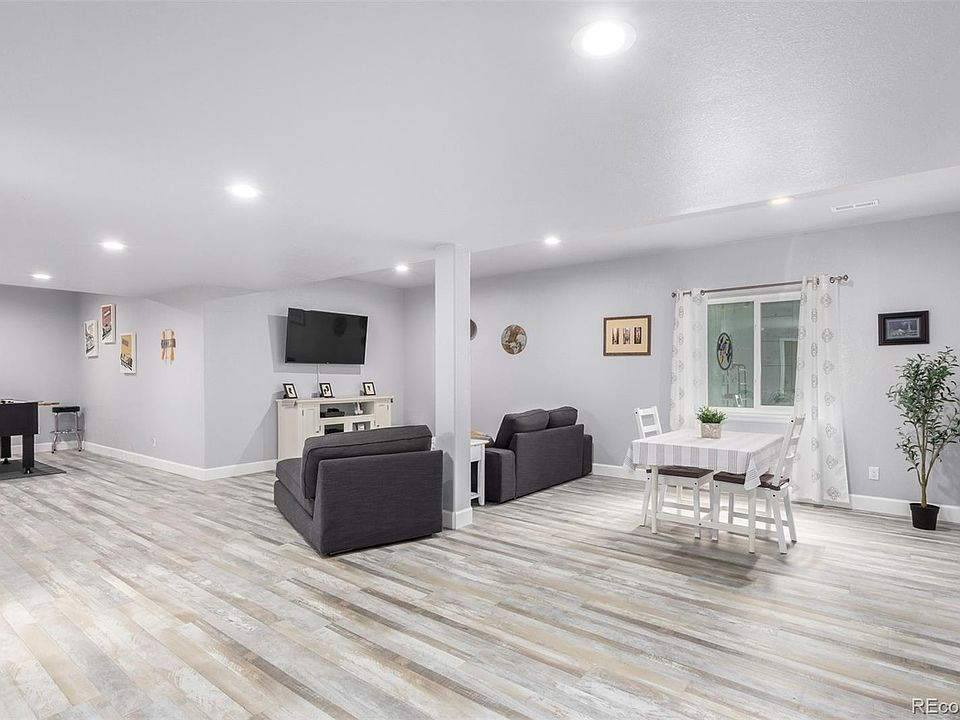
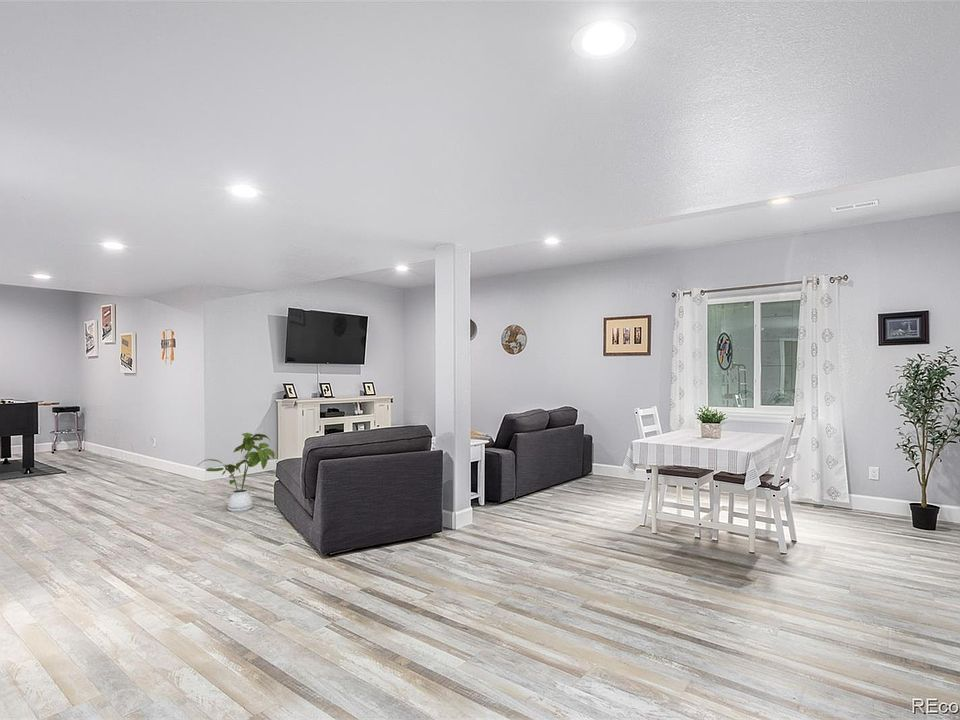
+ house plant [196,432,276,513]
